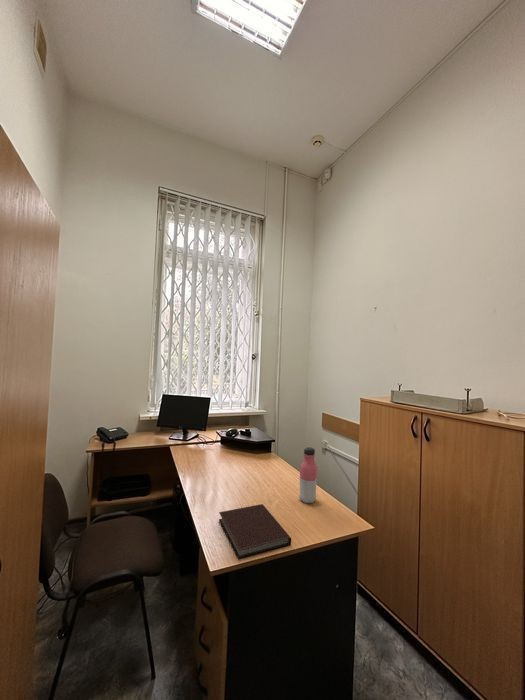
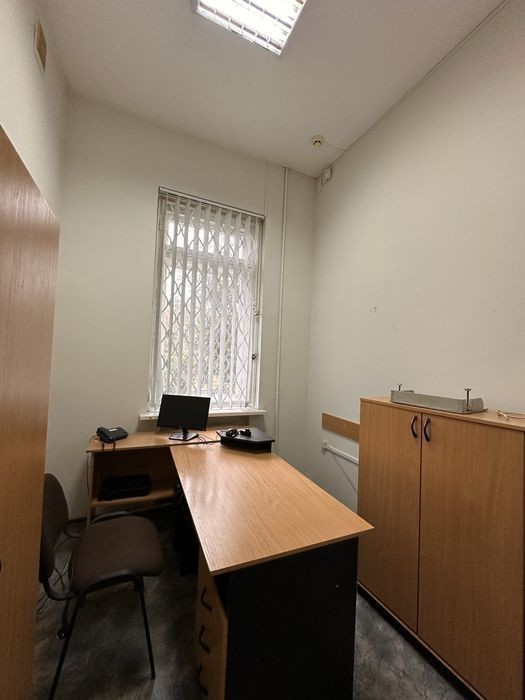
- notebook [218,503,292,560]
- water bottle [298,446,318,504]
